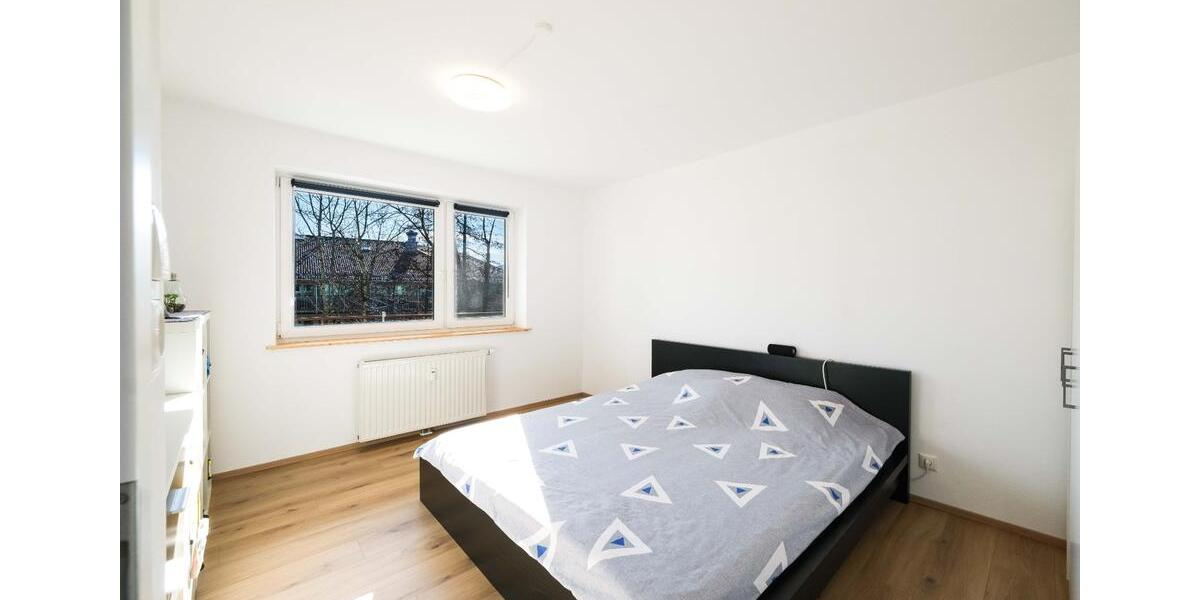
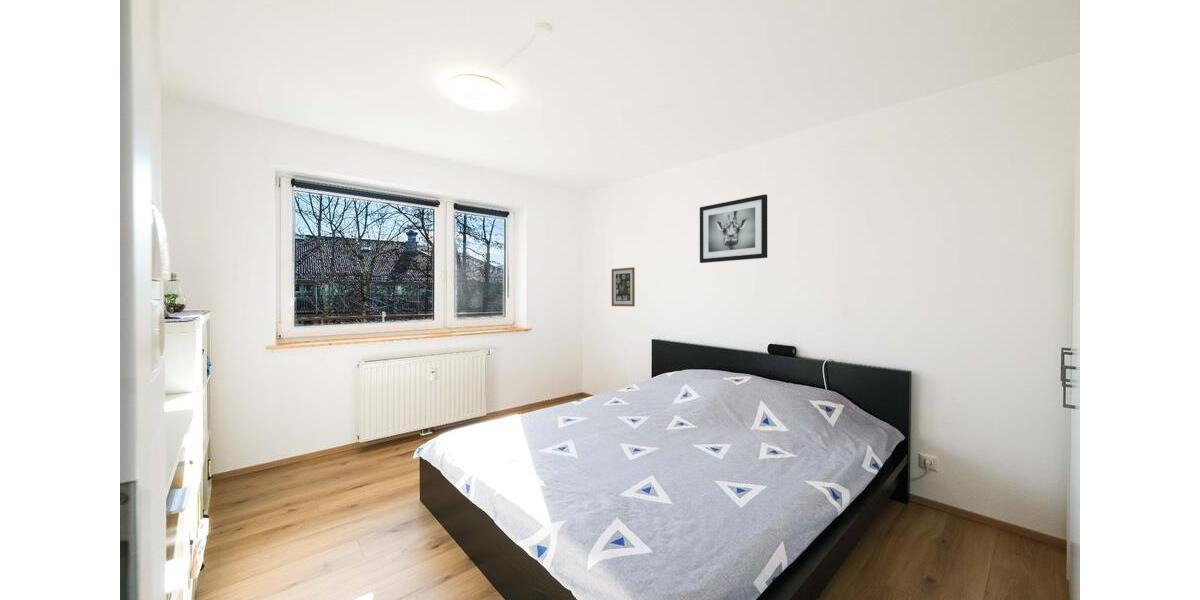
+ wall art [699,193,768,264]
+ wall art [611,266,636,307]
